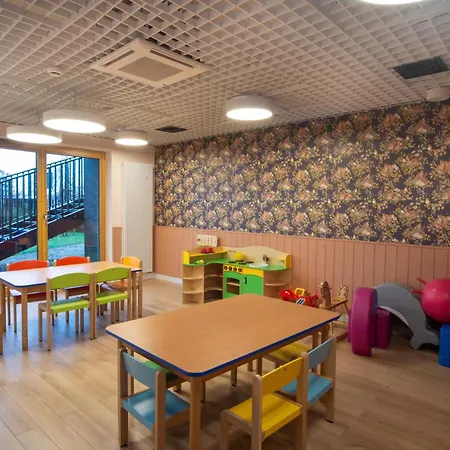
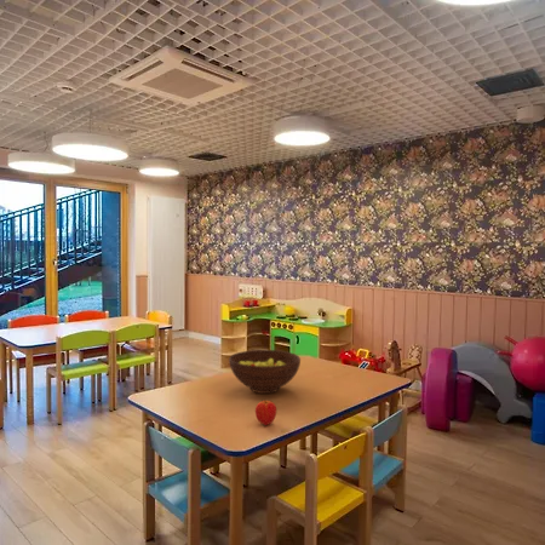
+ fruit bowl [228,349,302,395]
+ apple [254,400,277,426]
